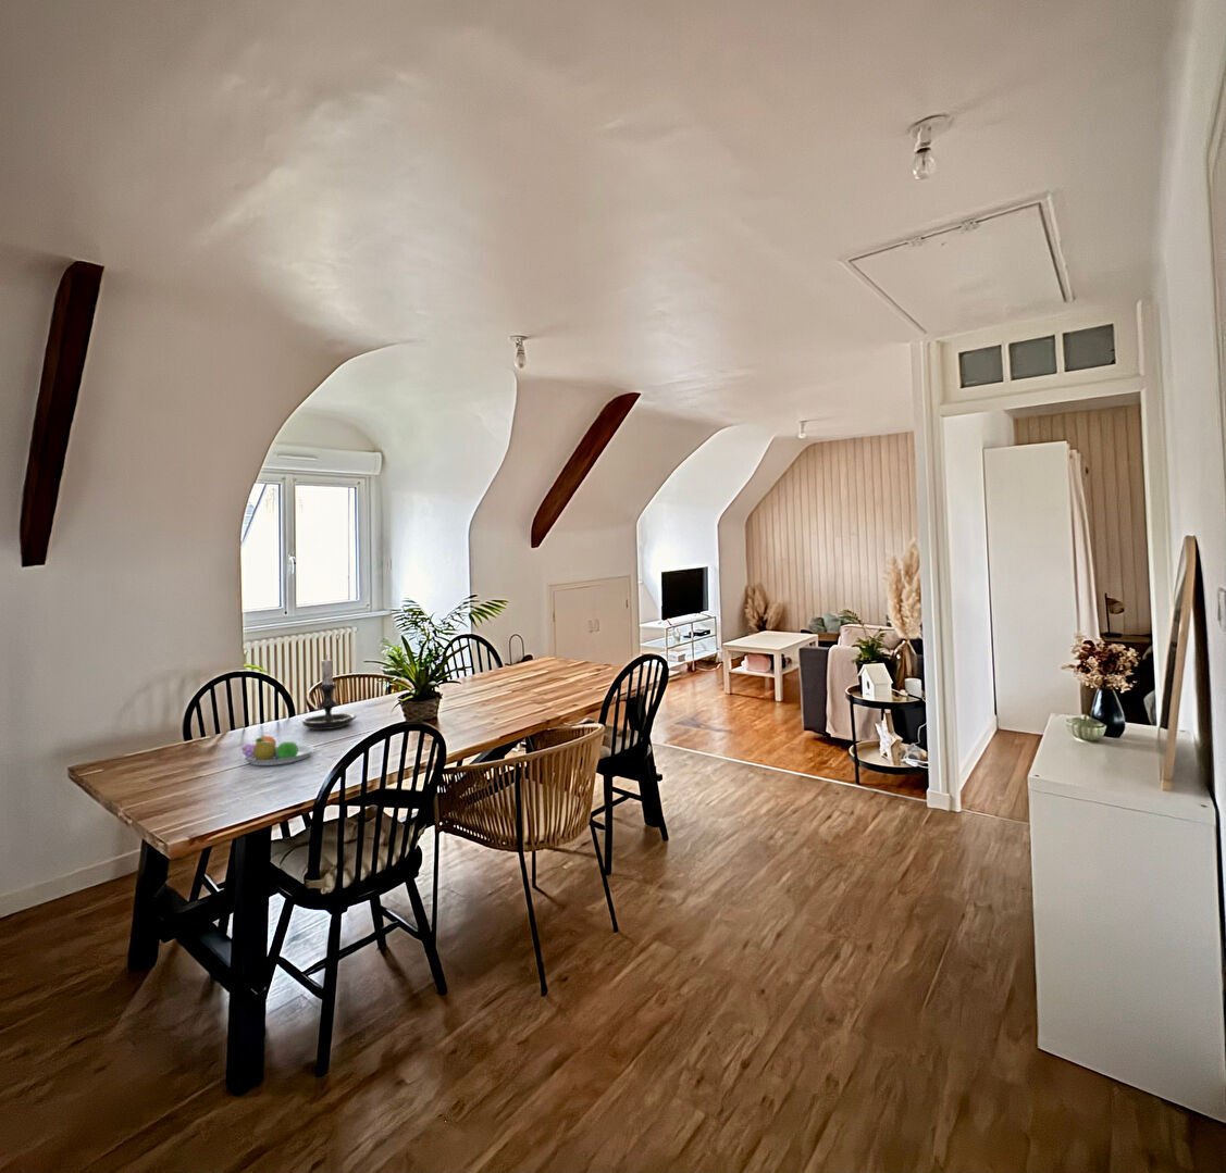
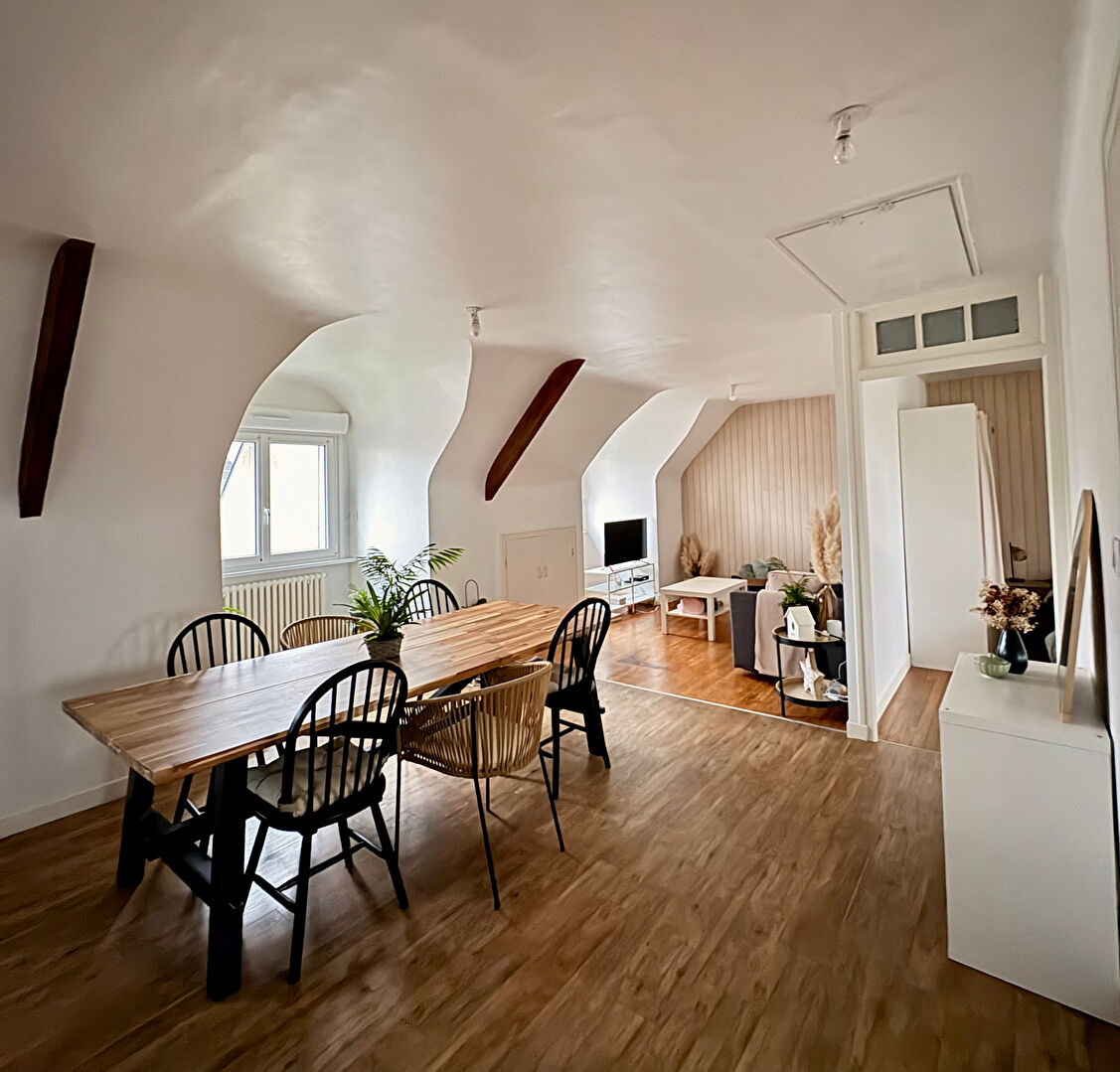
- candle holder [301,654,358,731]
- fruit bowl [241,734,315,766]
